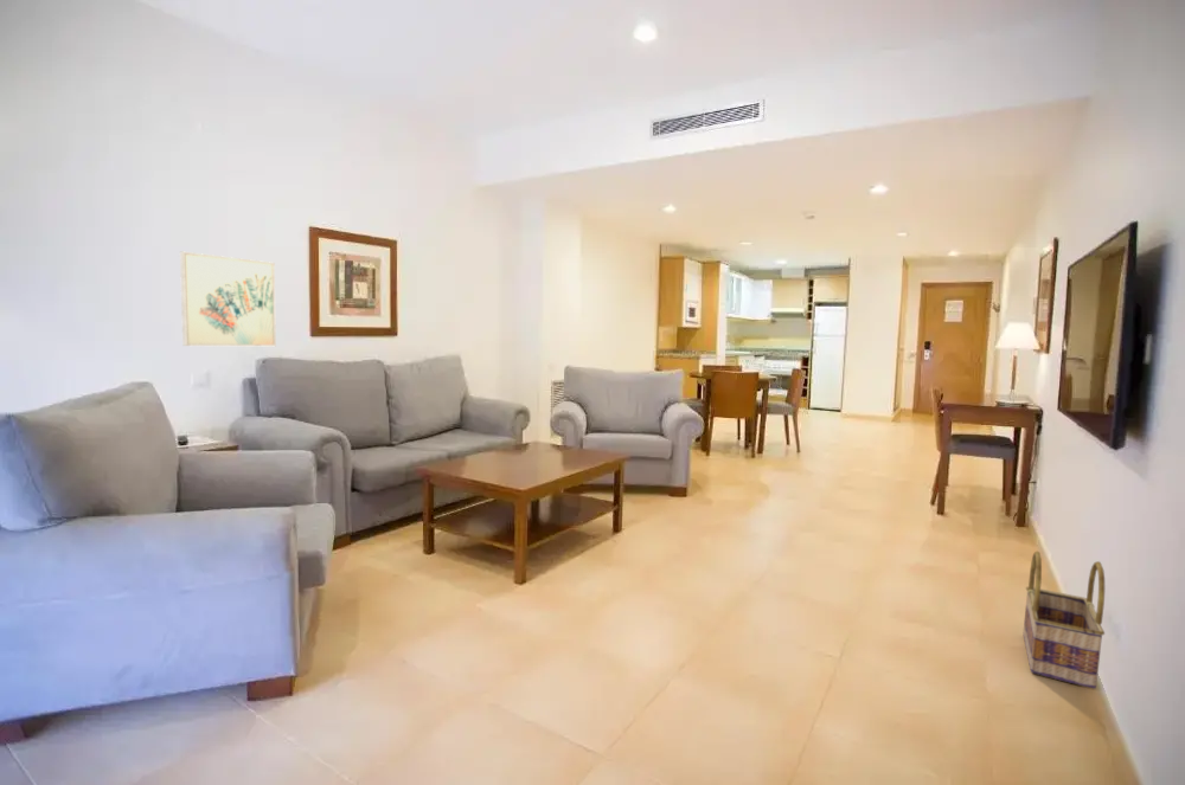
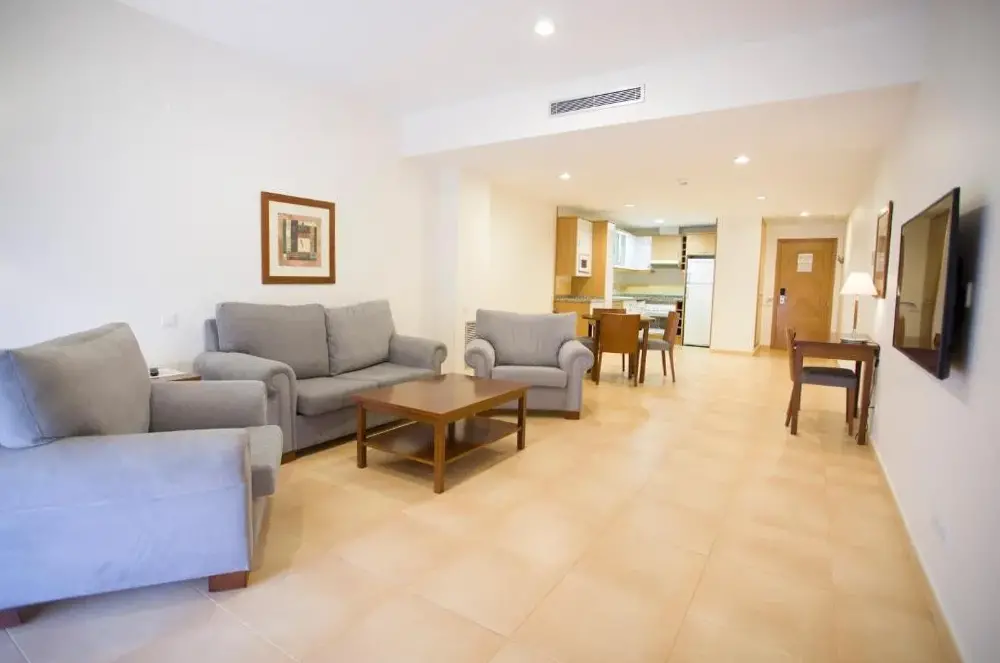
- basket [1021,551,1106,690]
- wall art [179,251,277,347]
